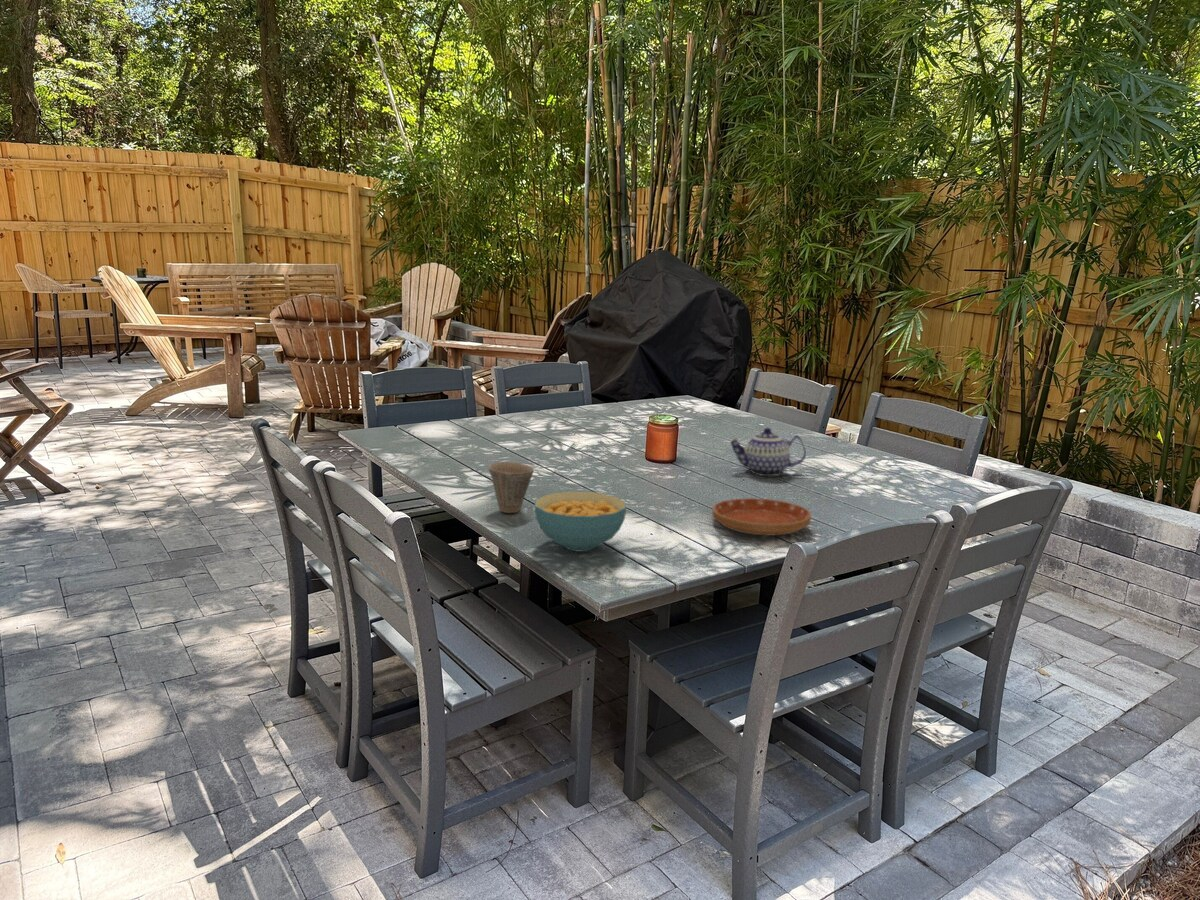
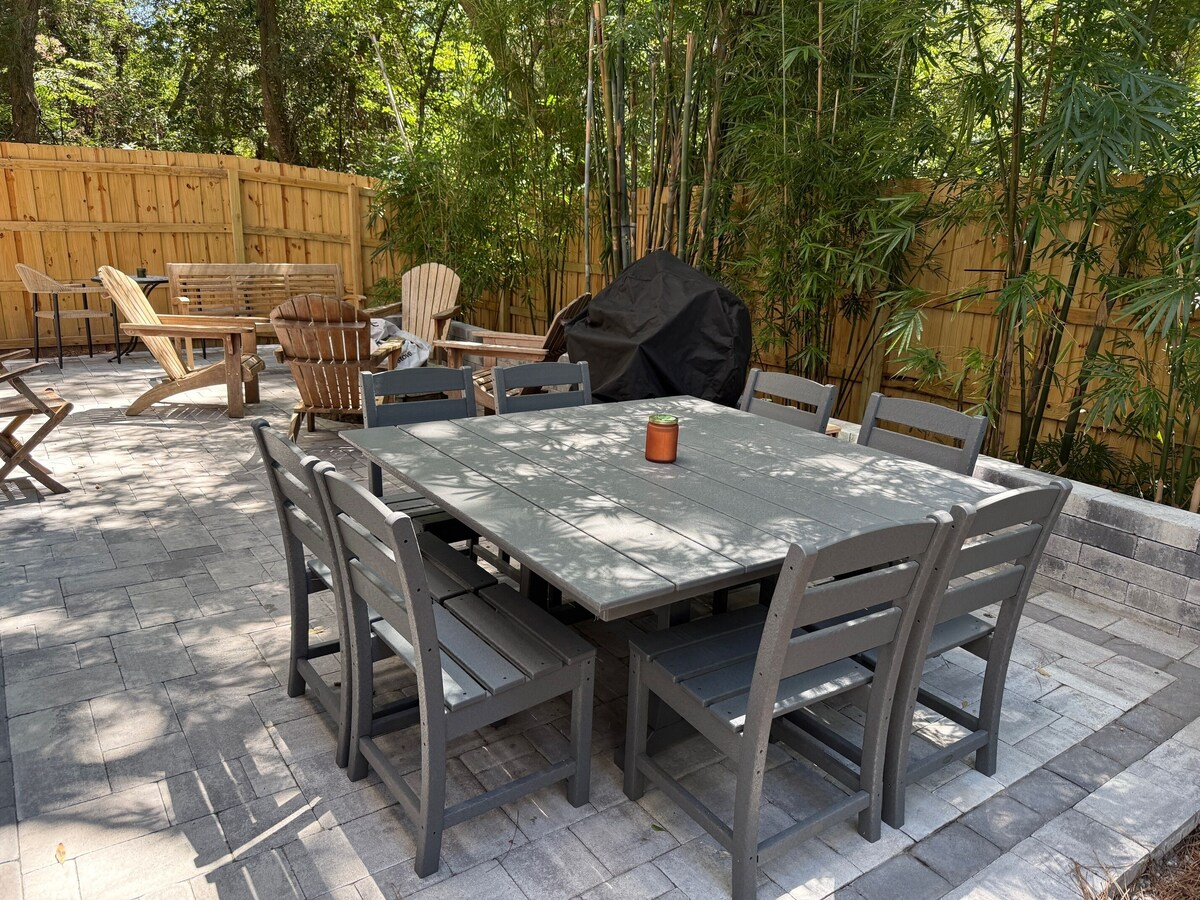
- cup [488,461,535,514]
- saucer [711,497,812,536]
- teapot [729,427,807,477]
- cereal bowl [533,491,628,552]
